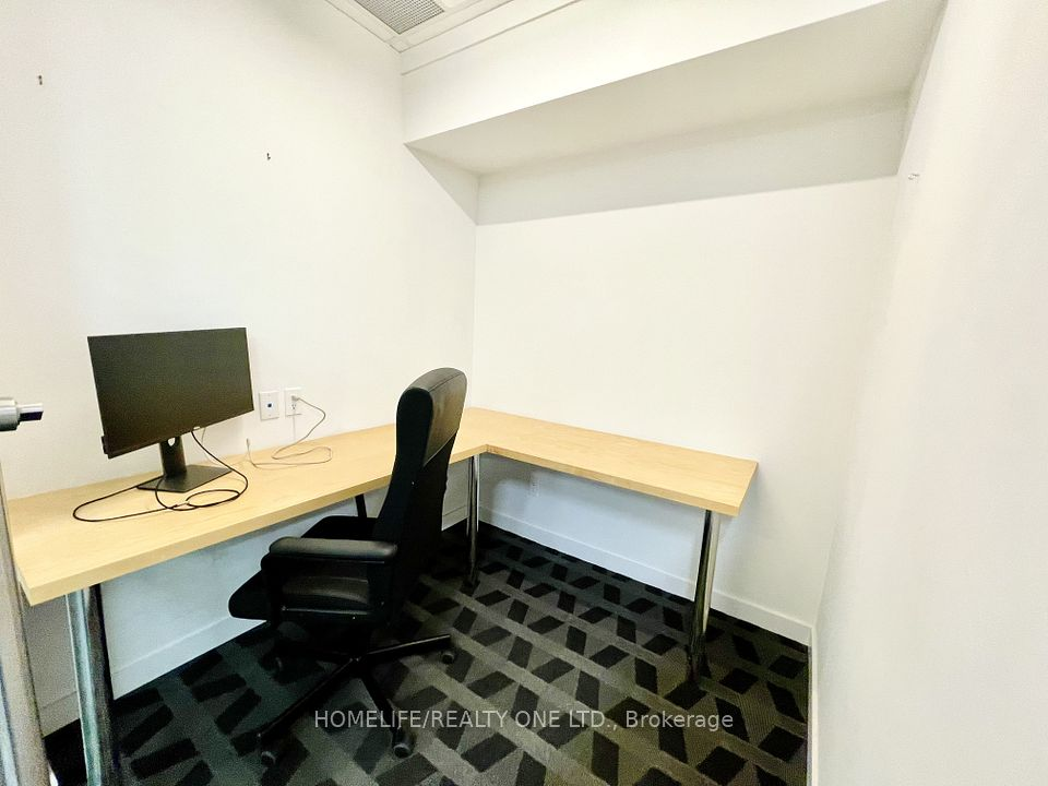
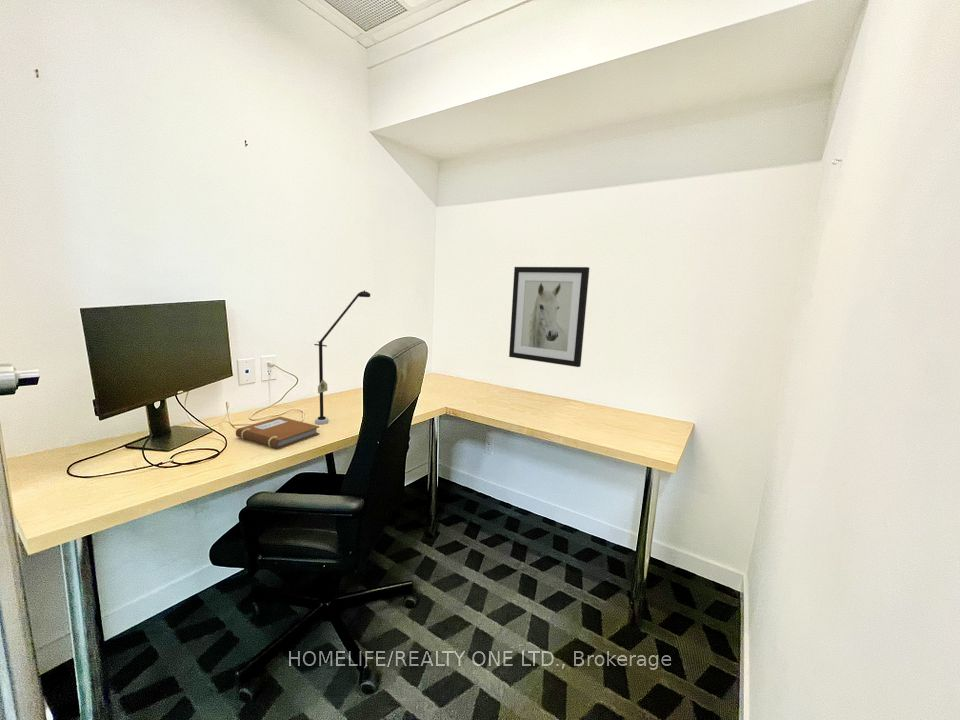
+ notebook [235,416,320,450]
+ desk lamp [313,289,371,425]
+ wall art [508,266,590,368]
